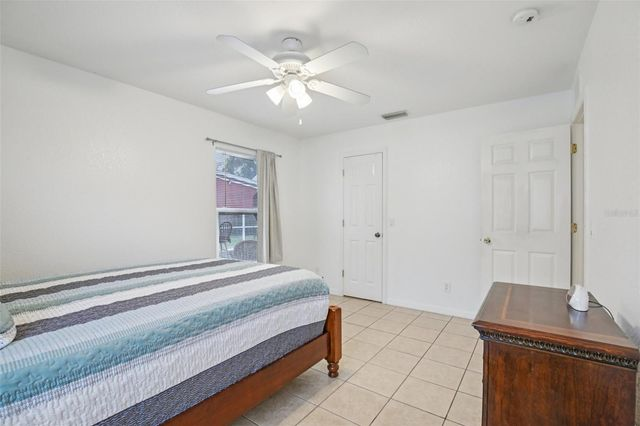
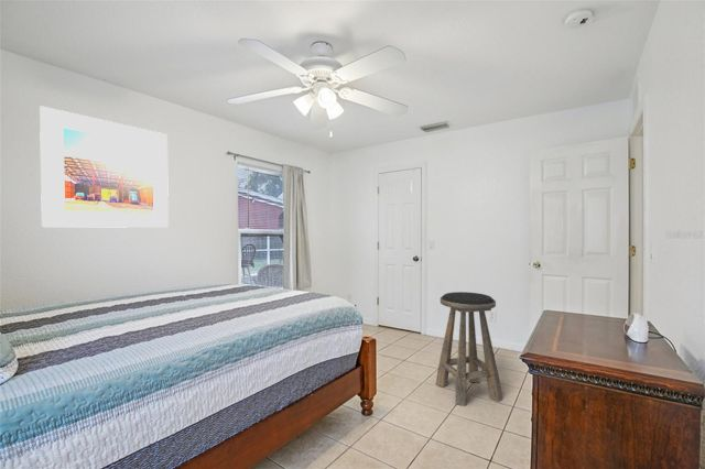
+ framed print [39,105,170,229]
+ stool [435,291,503,407]
